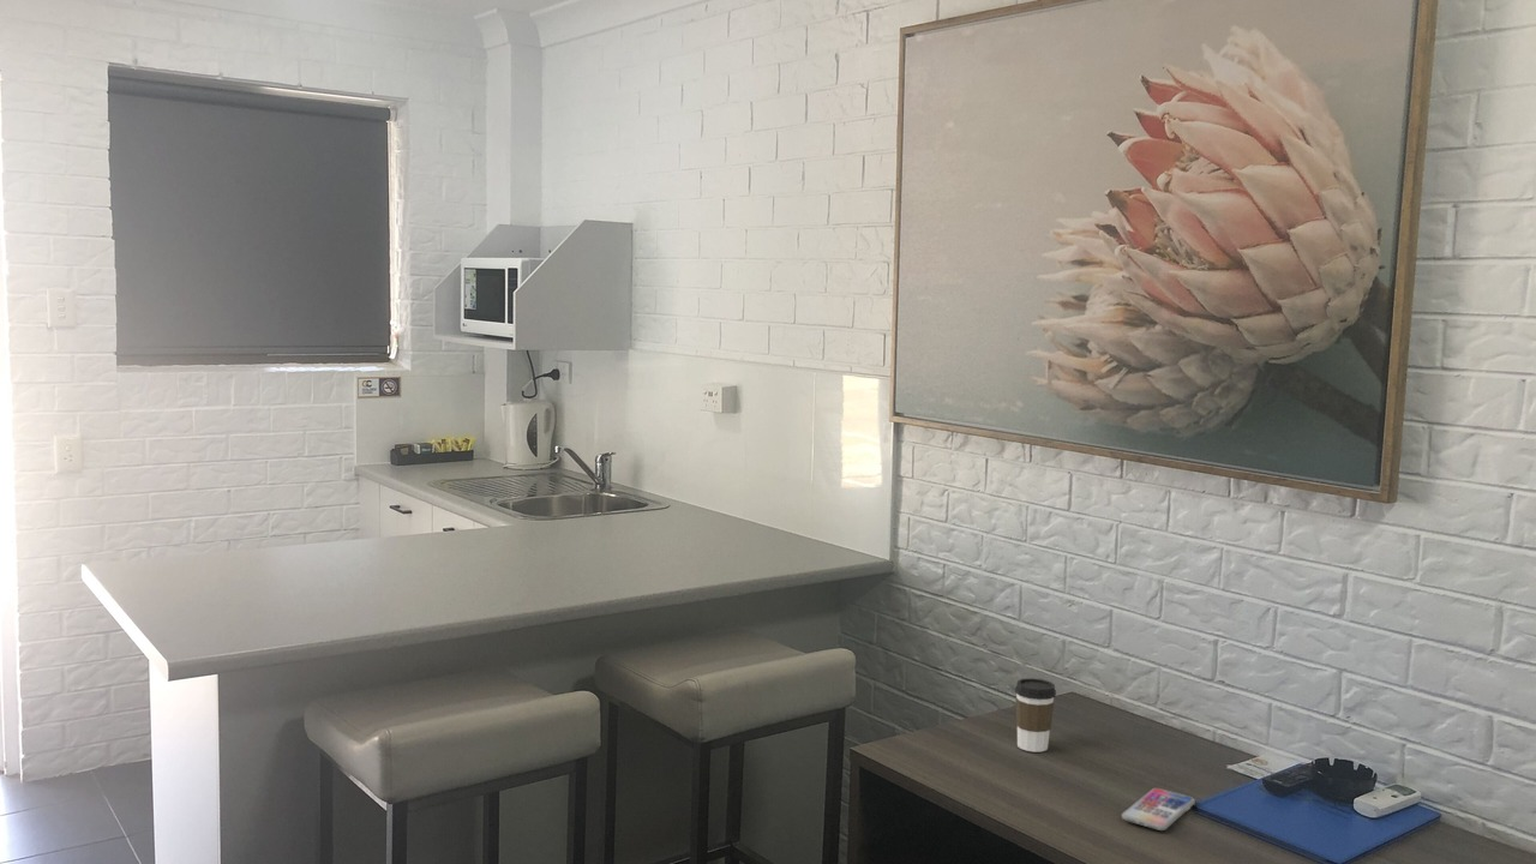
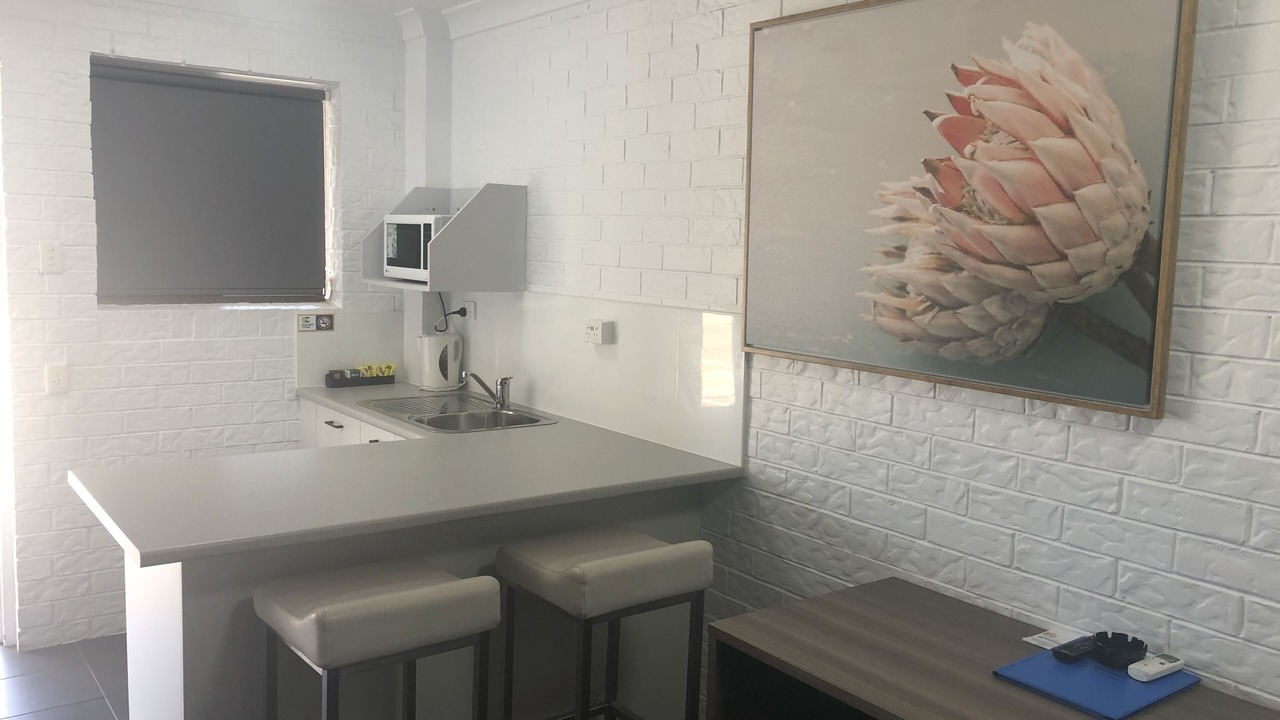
- coffee cup [1014,677,1057,754]
- smartphone [1121,787,1196,832]
